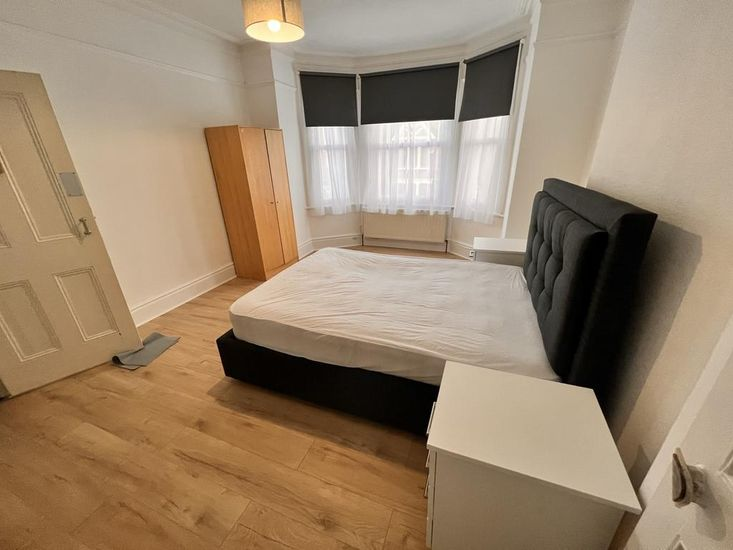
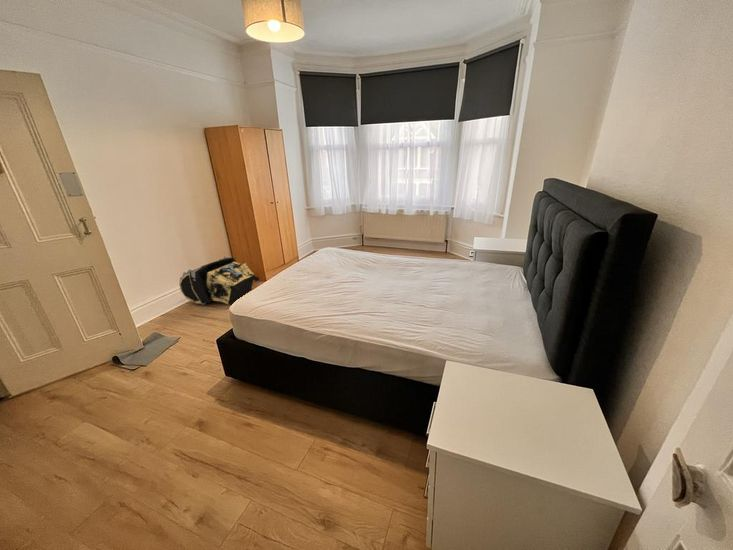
+ treasure chest [178,256,261,306]
